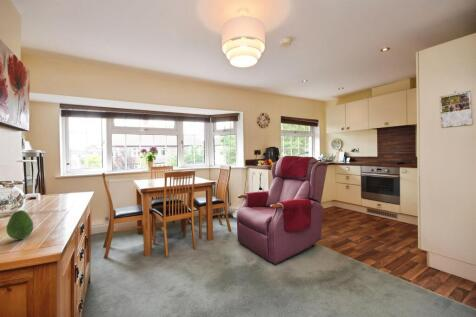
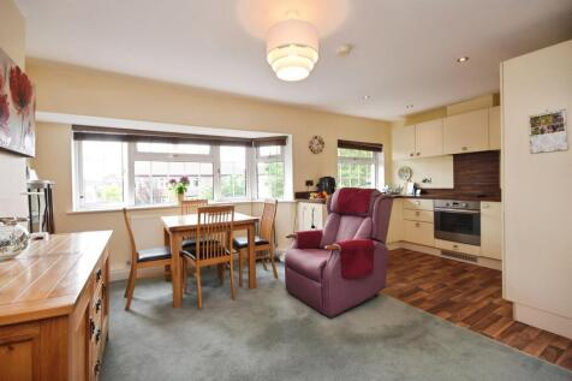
- fruit [5,209,34,240]
